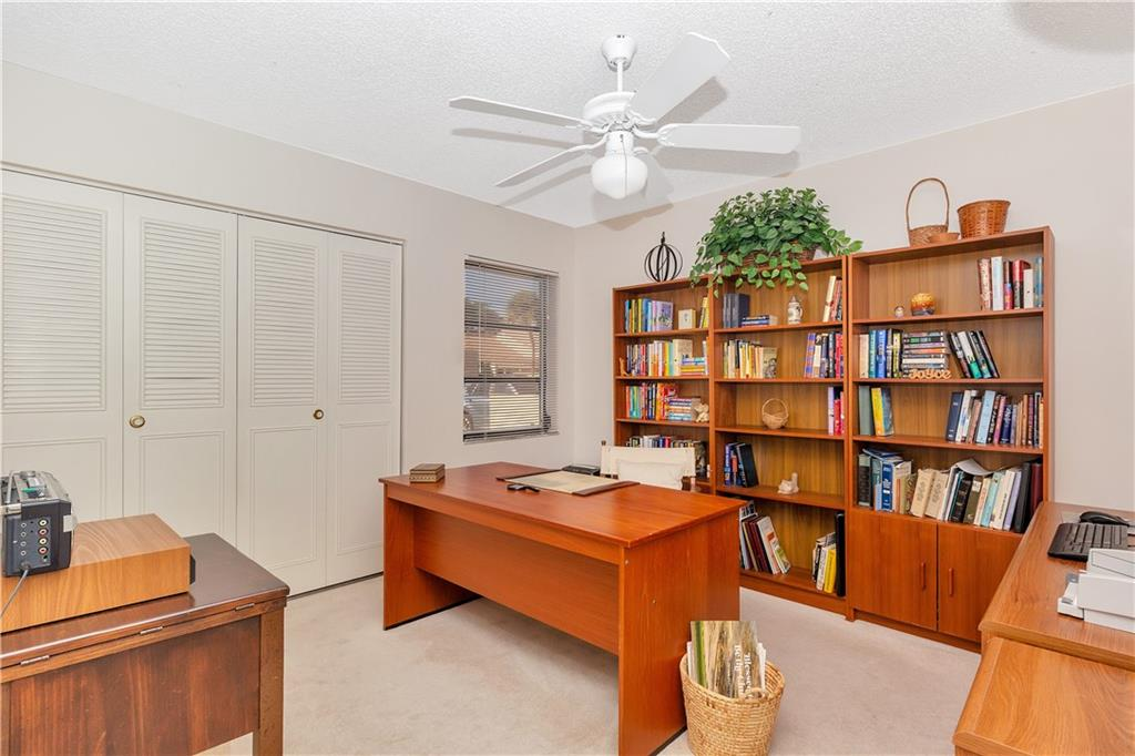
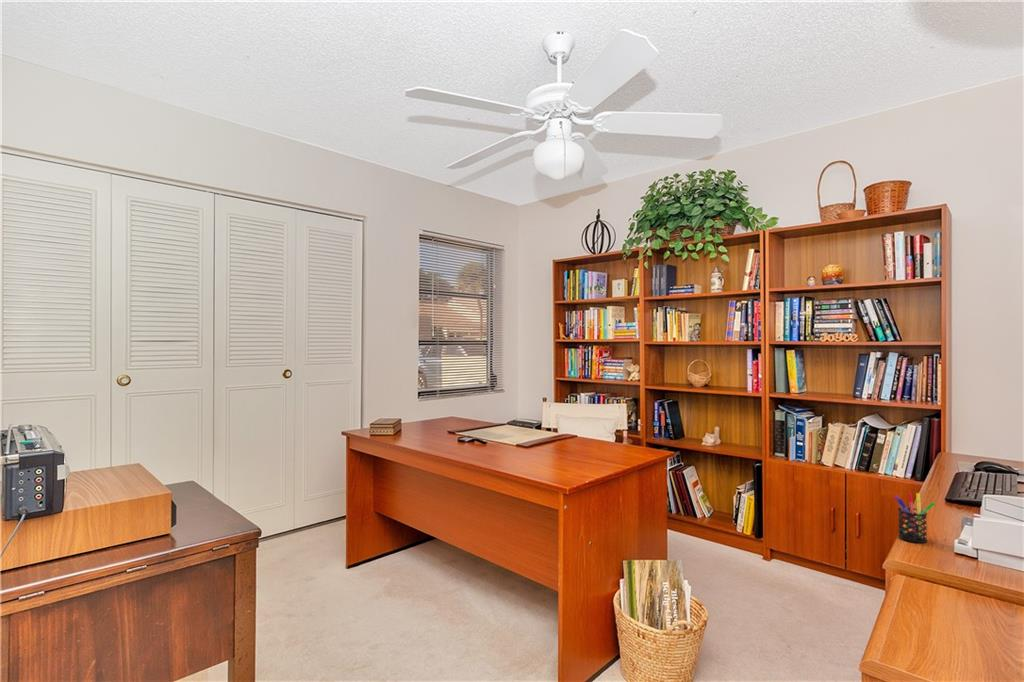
+ pen holder [893,492,936,544]
